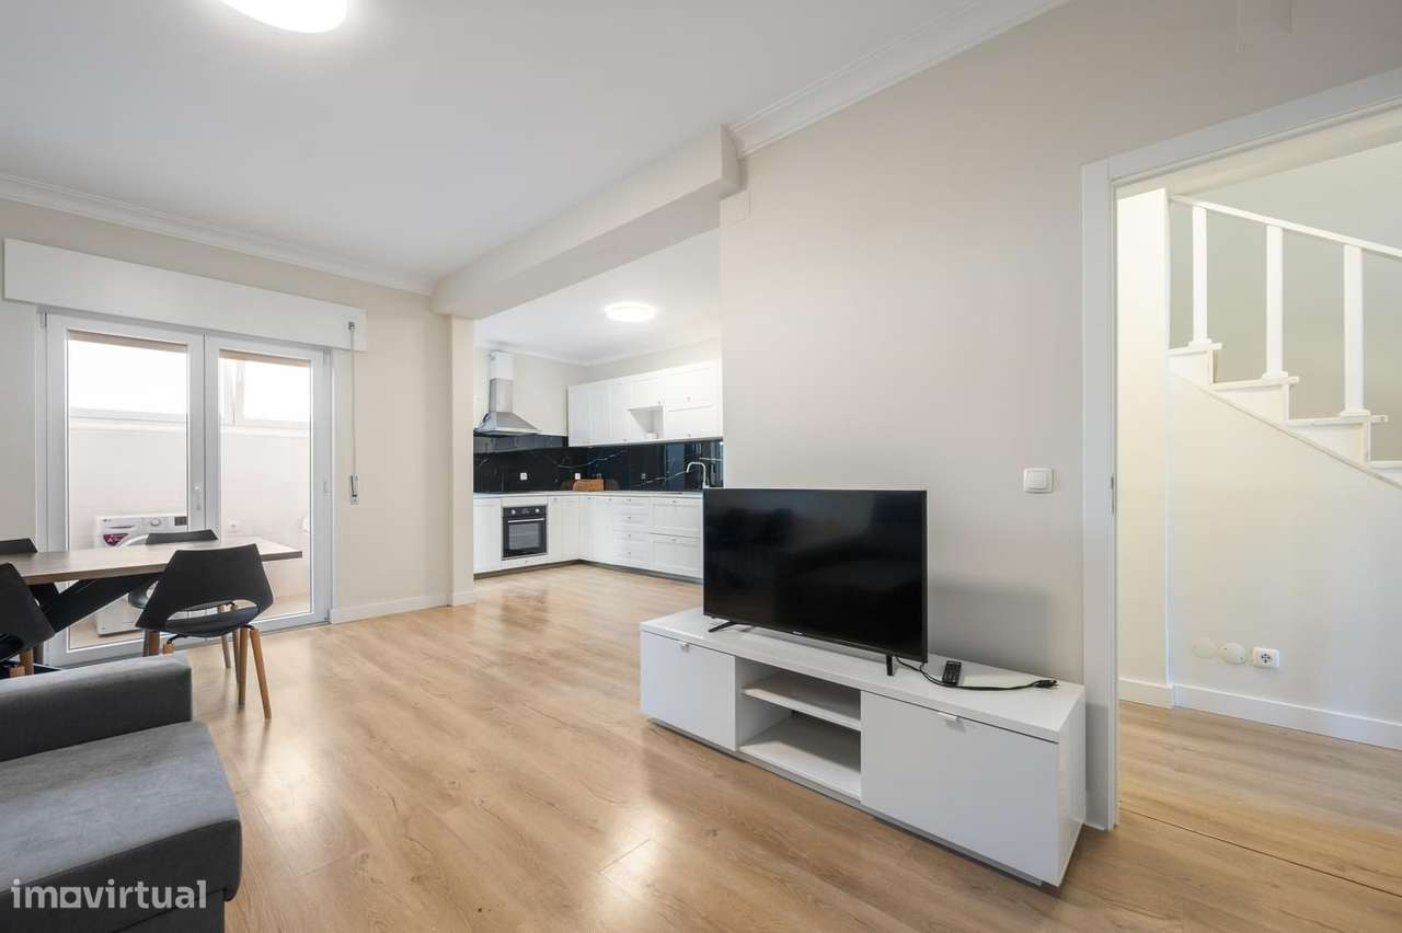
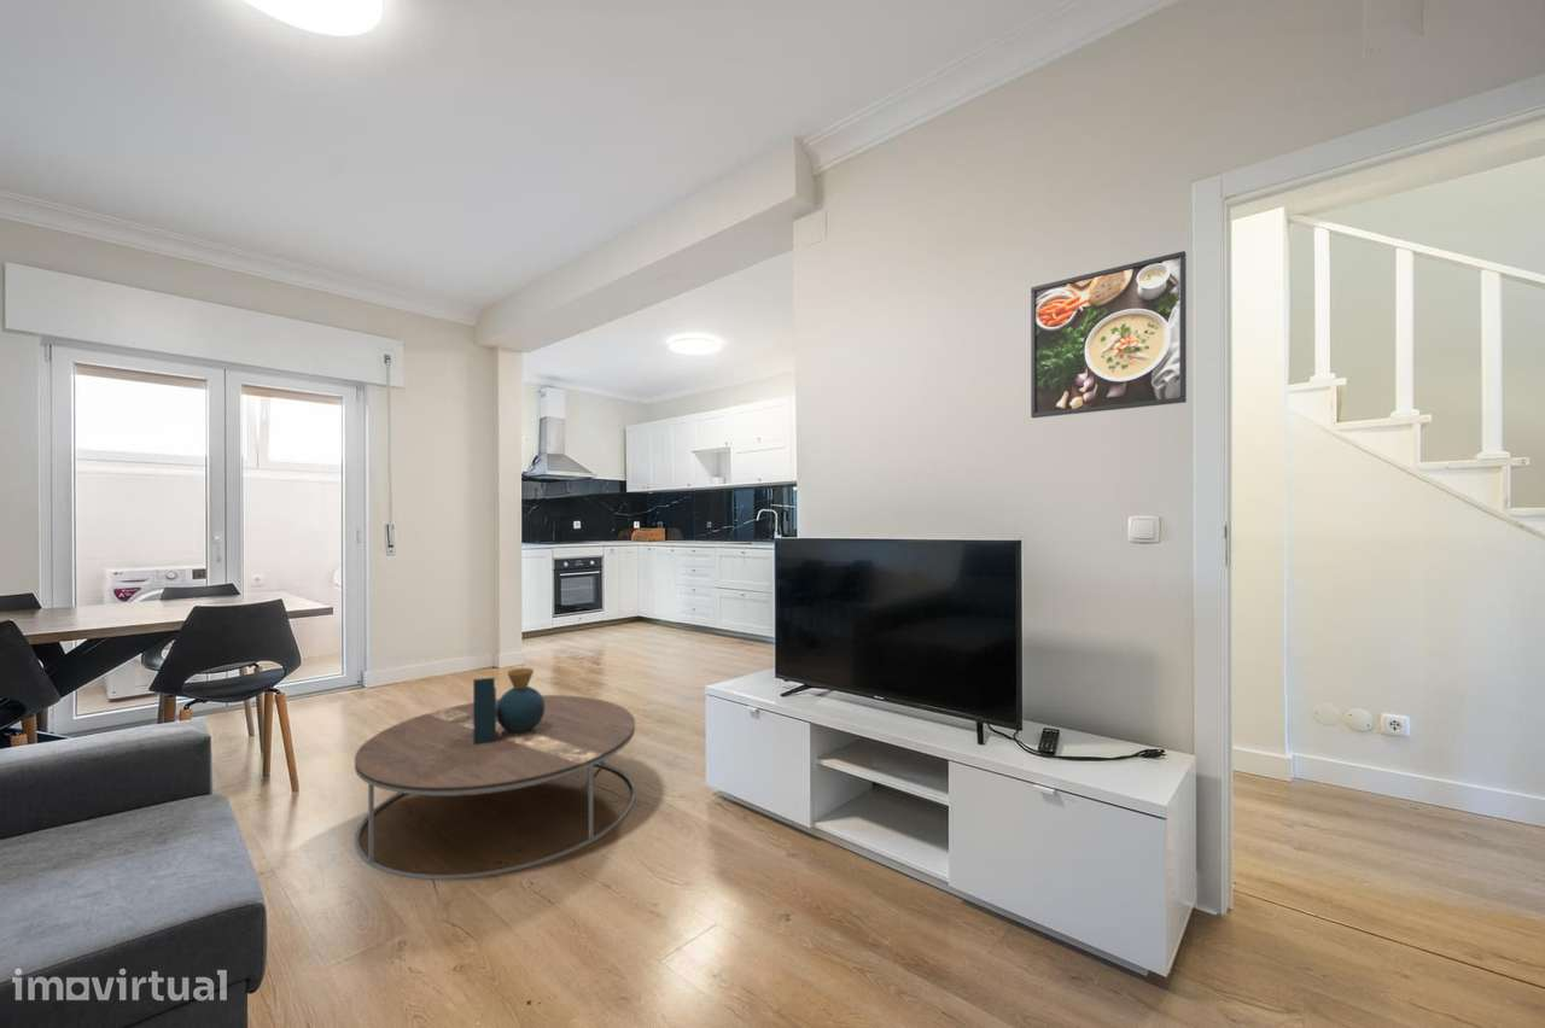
+ coffee table [354,667,636,881]
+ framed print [1030,250,1188,419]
